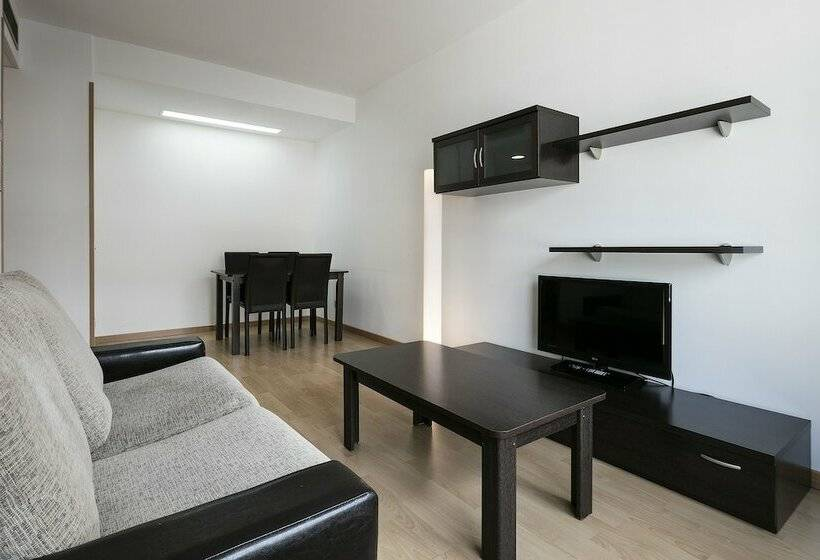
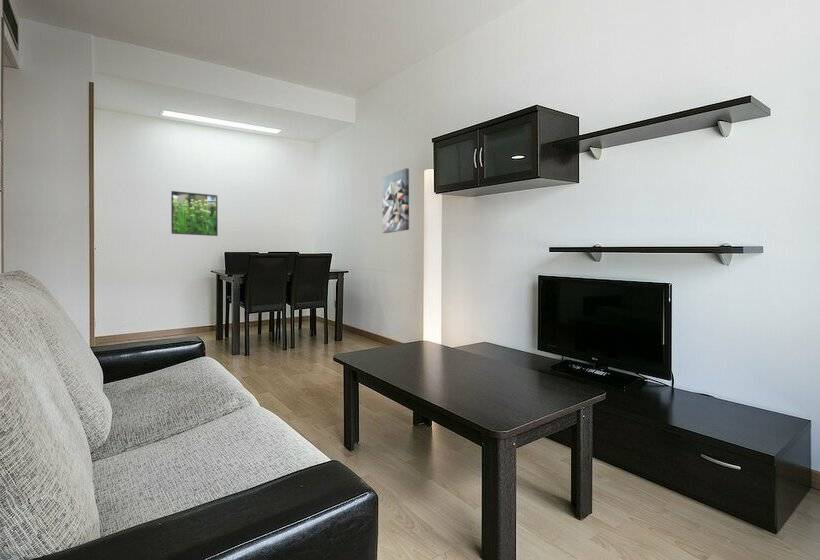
+ wall art [382,167,410,234]
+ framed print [170,190,219,237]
